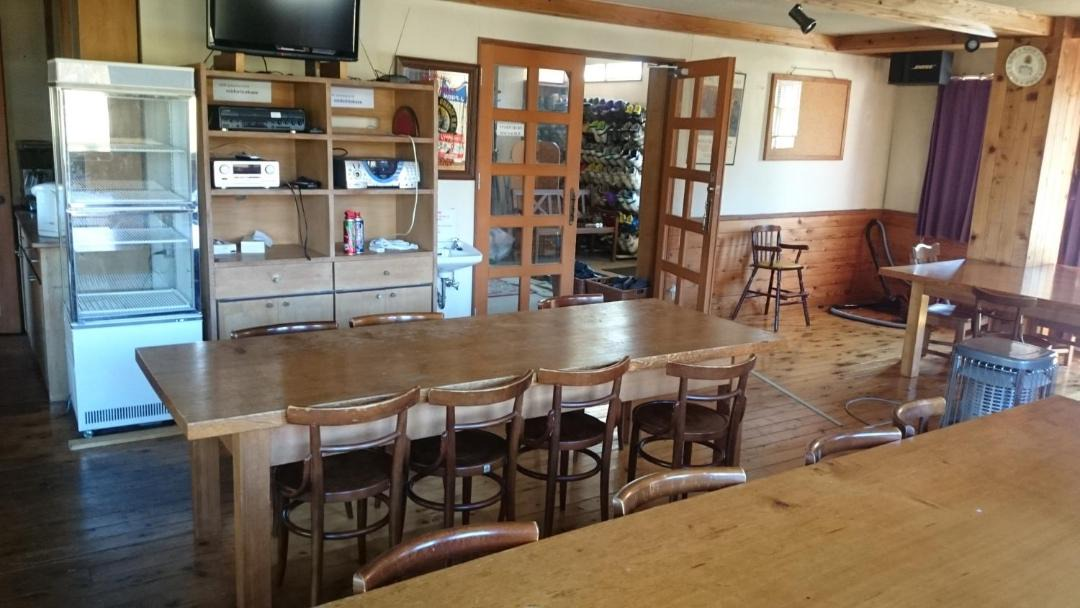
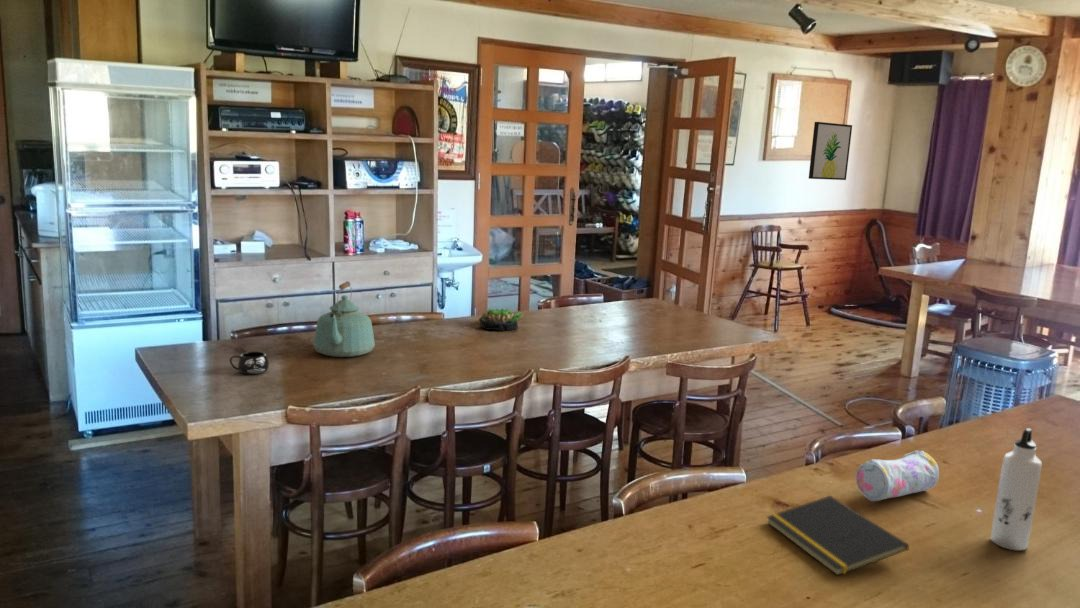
+ succulent plant [478,307,524,331]
+ water bottle [990,427,1043,551]
+ wall art [808,121,853,181]
+ kettle [312,280,376,358]
+ mug [229,350,270,375]
+ notepad [765,495,909,576]
+ pencil case [855,449,940,502]
